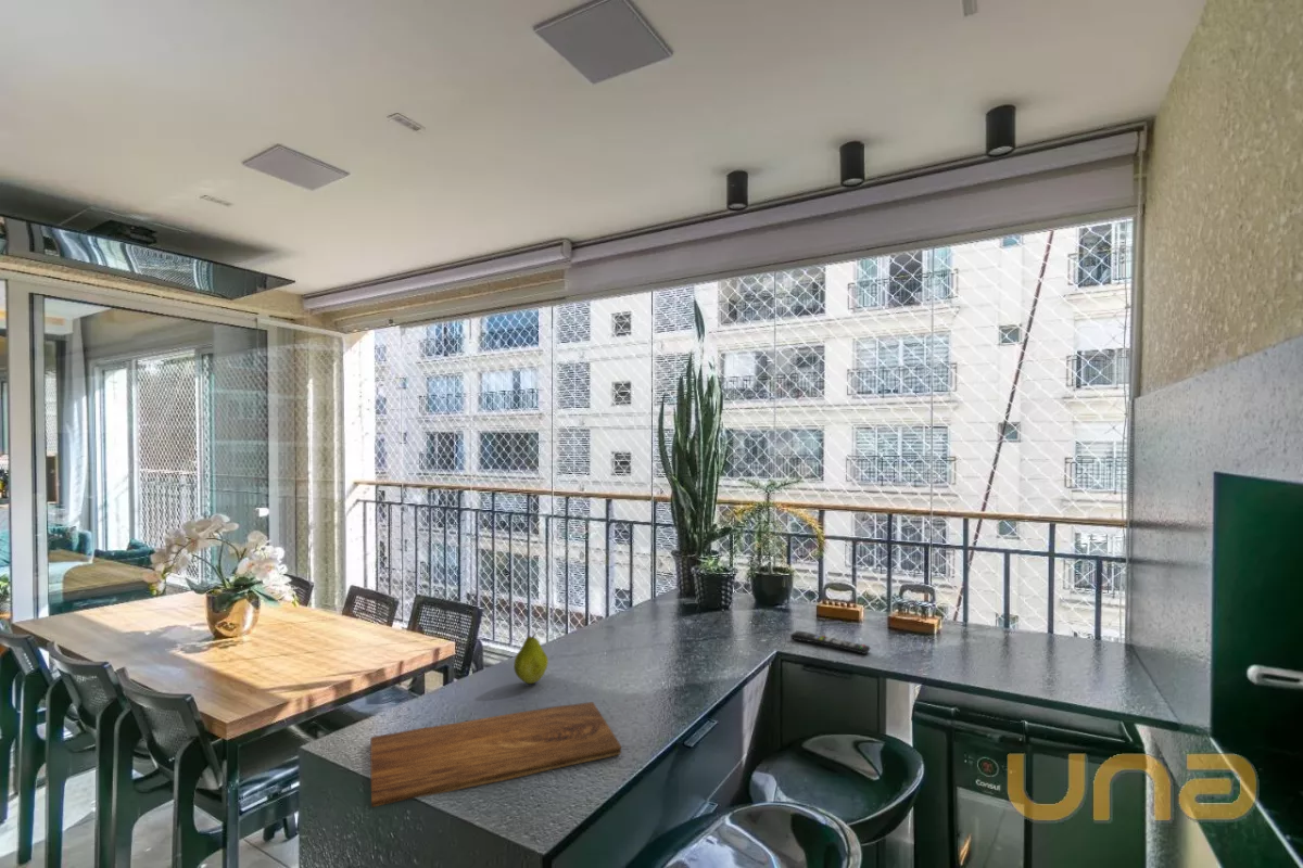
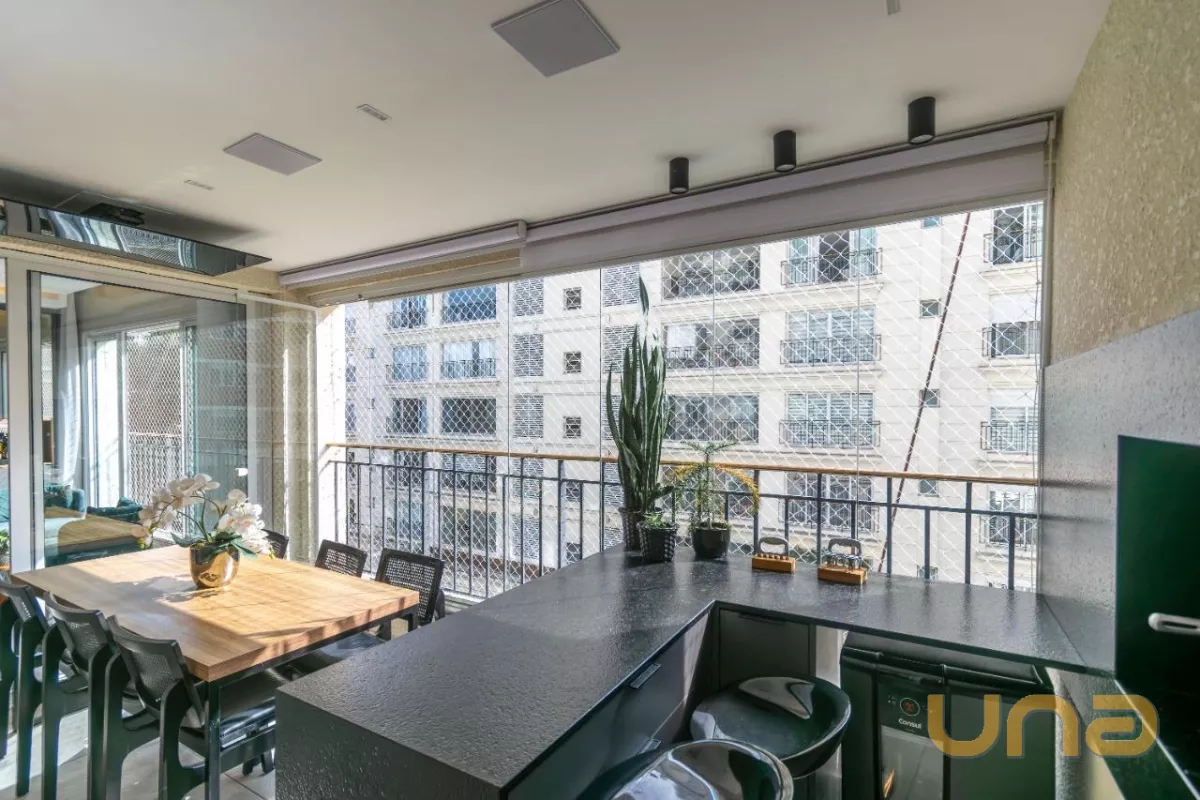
- cutting board [369,701,622,808]
- fruit [513,631,549,685]
- remote control [789,630,871,655]
